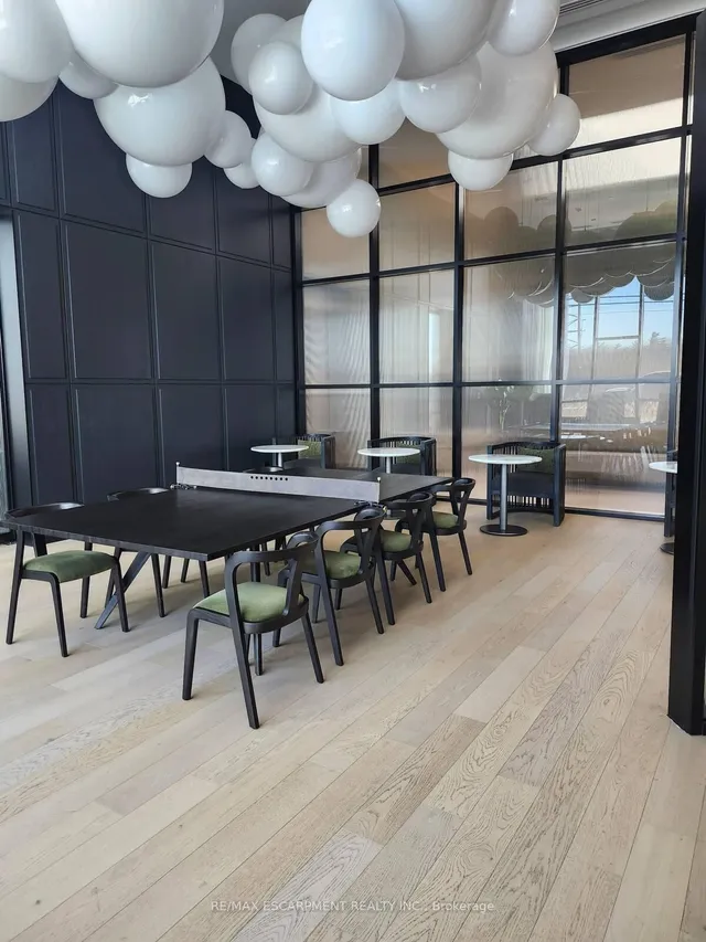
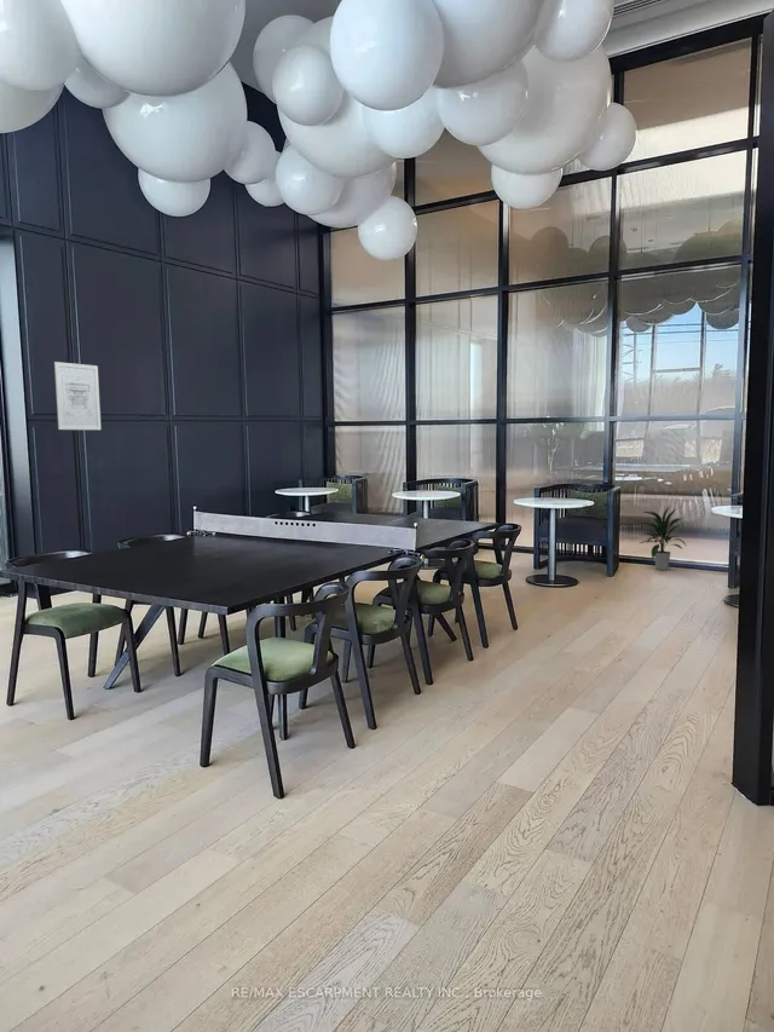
+ indoor plant [640,505,687,571]
+ wall art [53,361,102,431]
